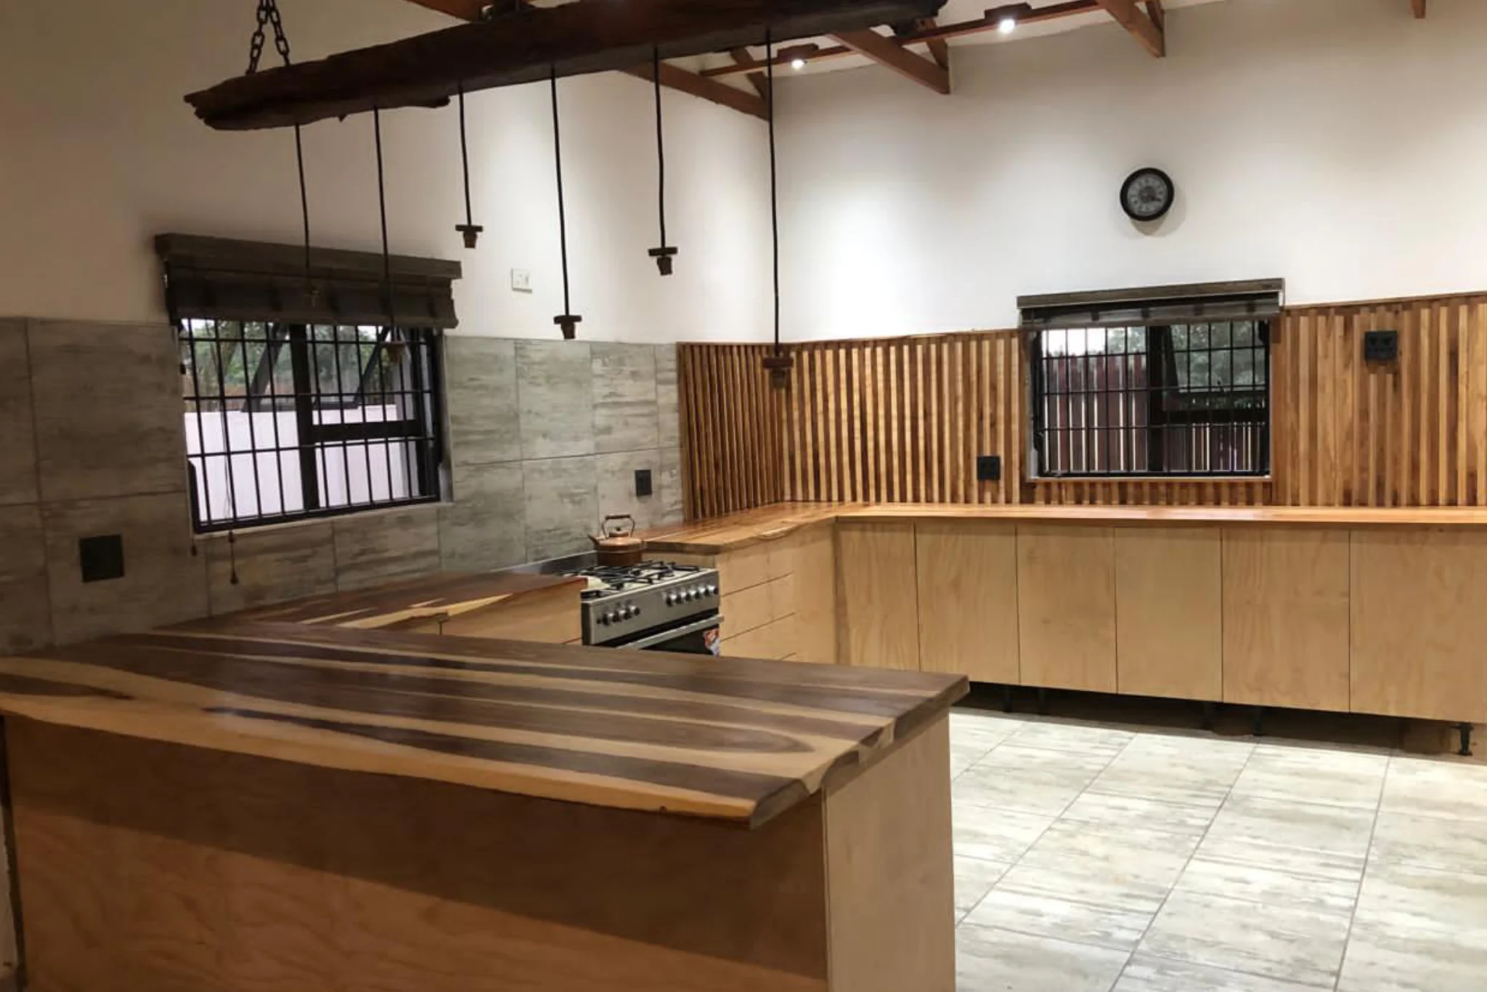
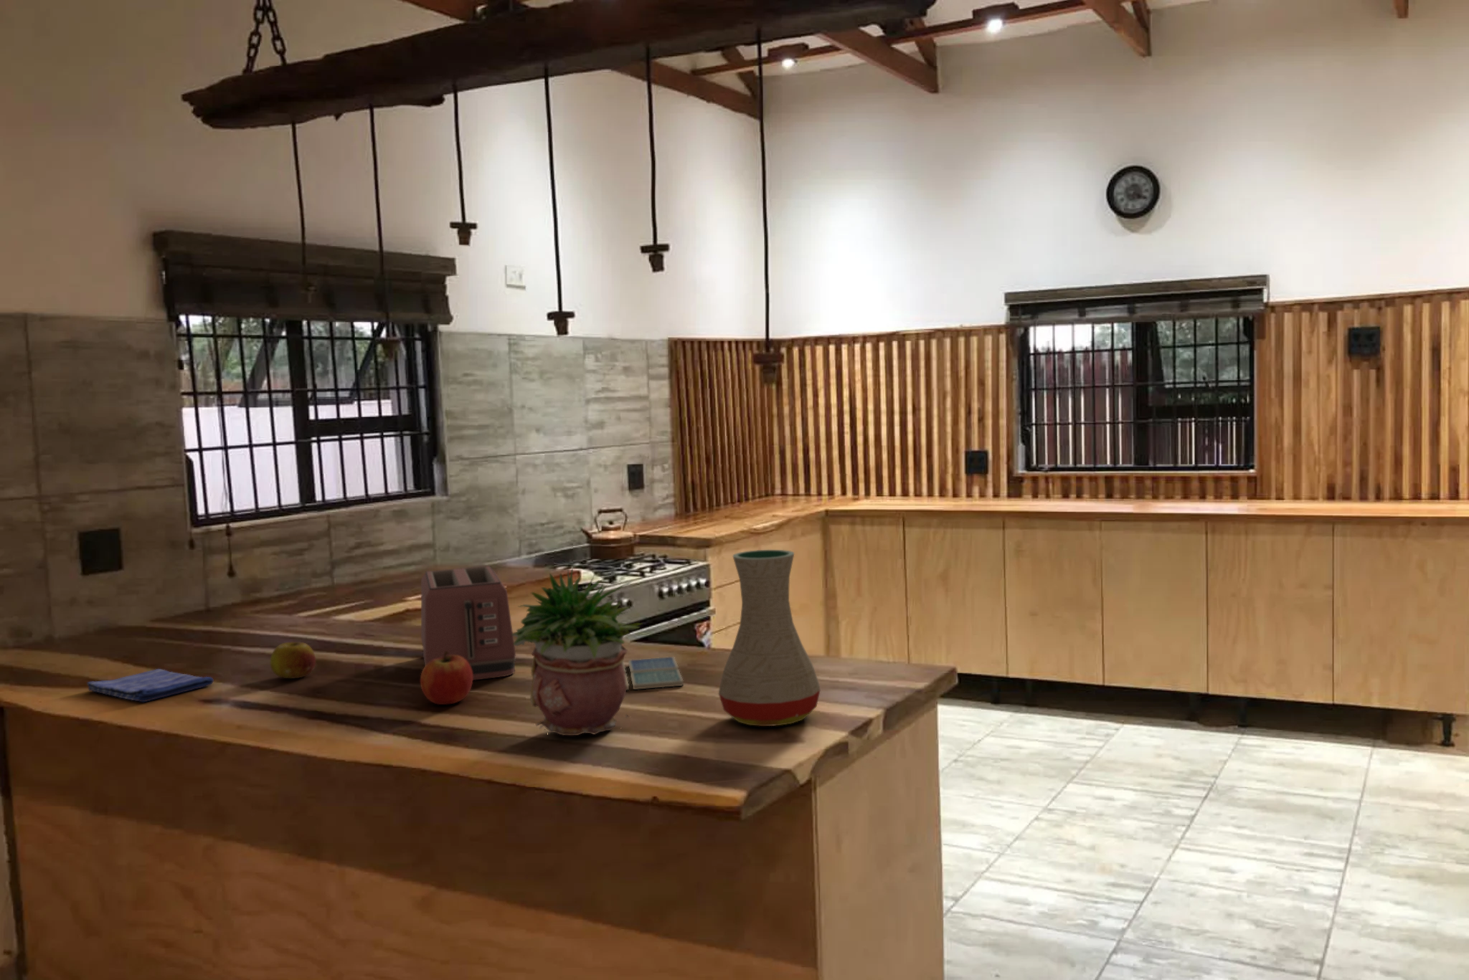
+ potted plant [512,563,643,736]
+ toaster [420,564,516,681]
+ vase [718,549,821,727]
+ dish towel [86,668,213,702]
+ apple [420,652,474,705]
+ drink coaster [622,656,685,691]
+ fruit [270,642,316,679]
